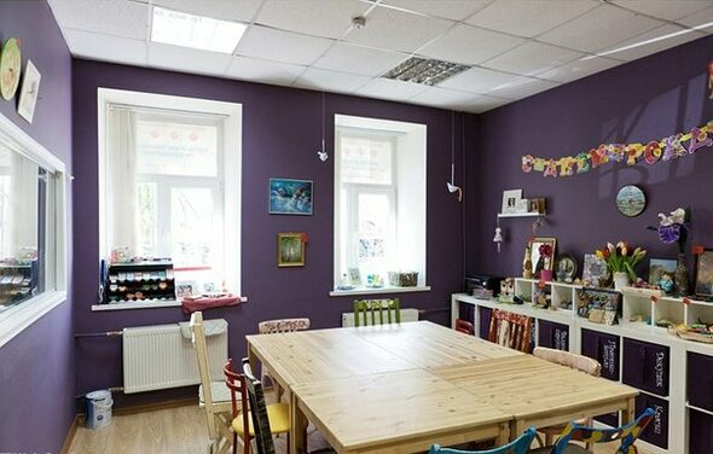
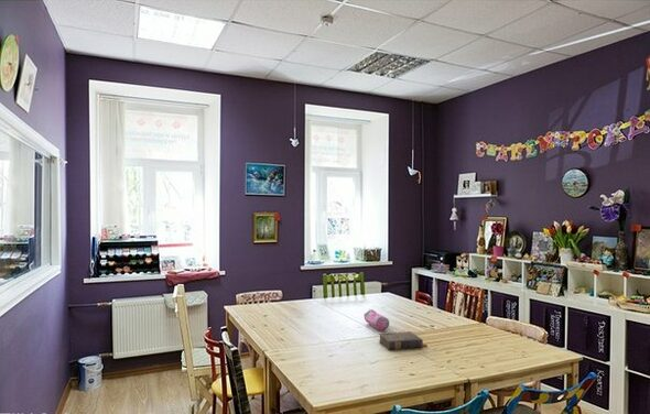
+ book [378,330,426,351]
+ pencil case [362,308,390,333]
